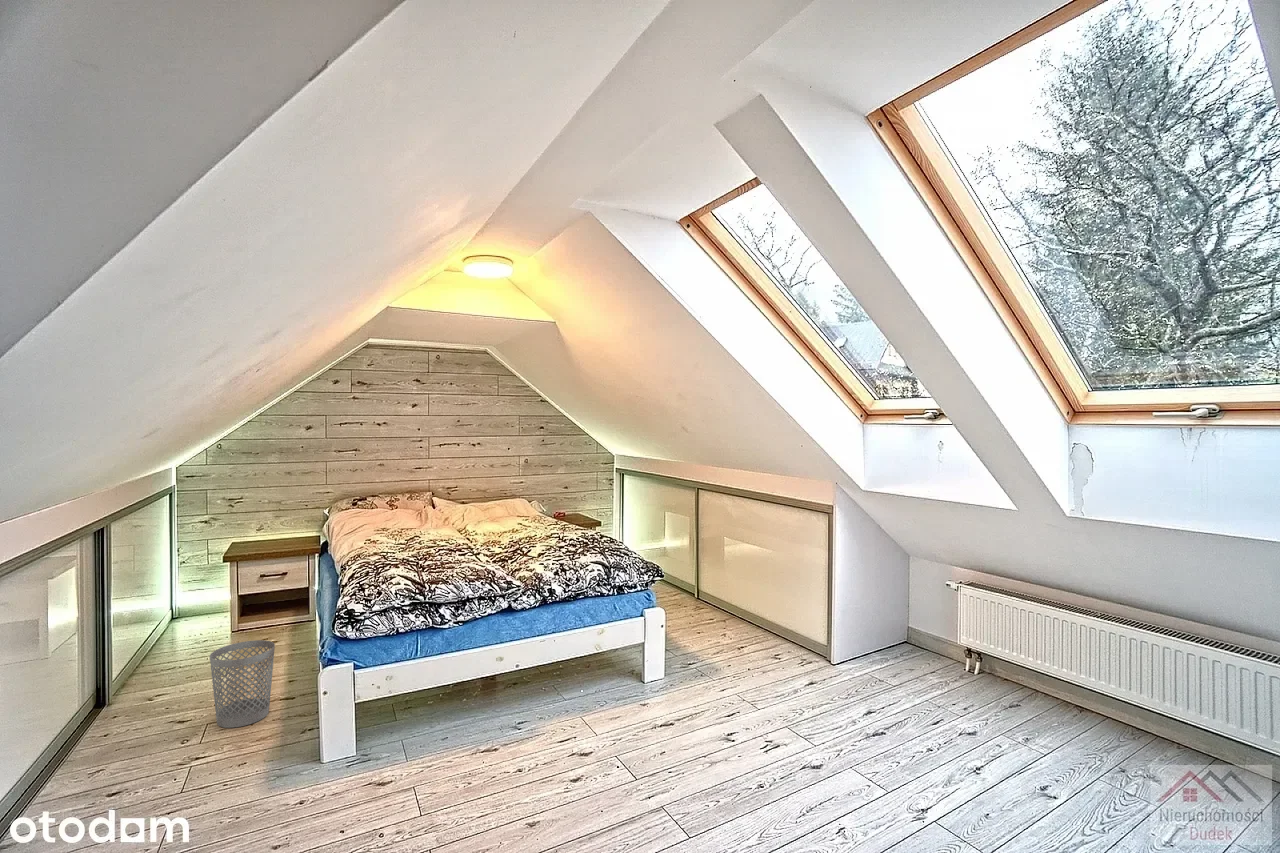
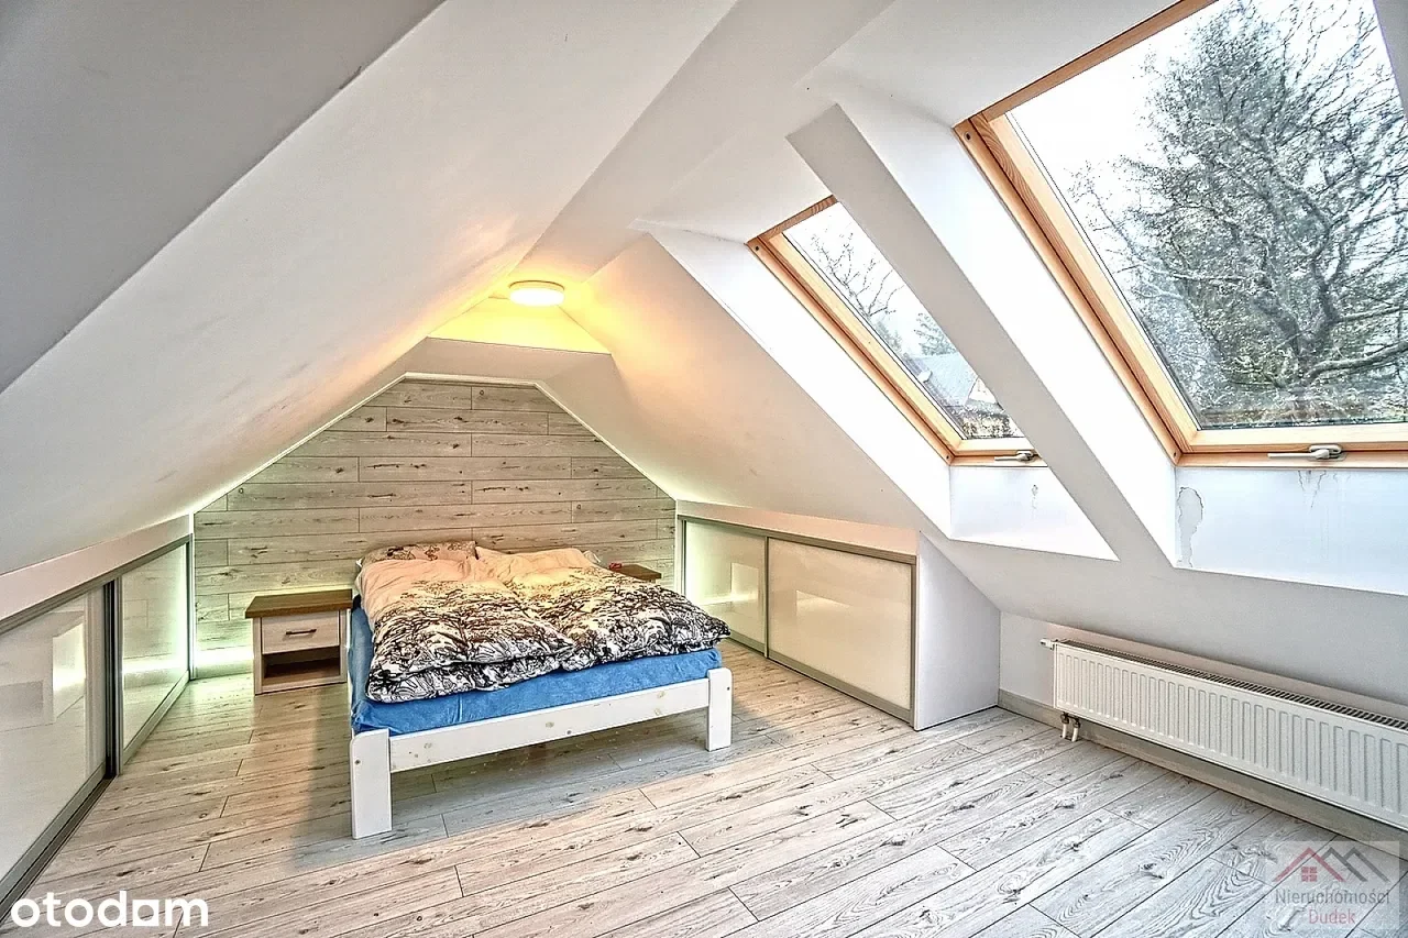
- wastebasket [209,639,276,729]
